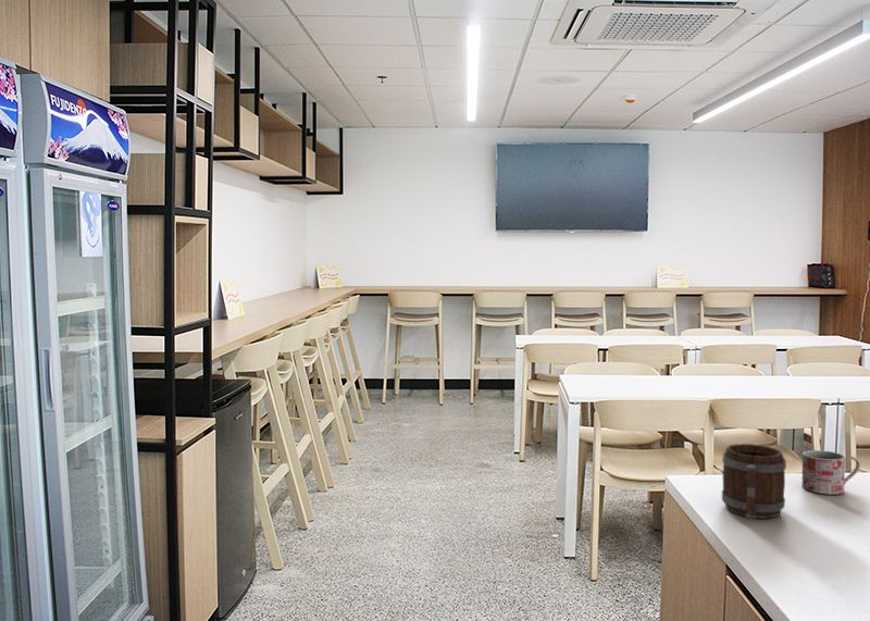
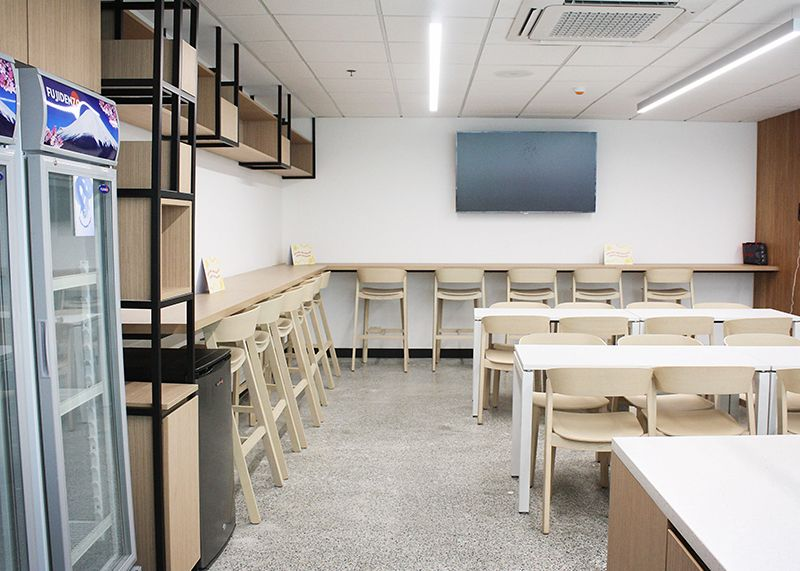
- mug [800,449,861,496]
- mug [721,443,787,519]
